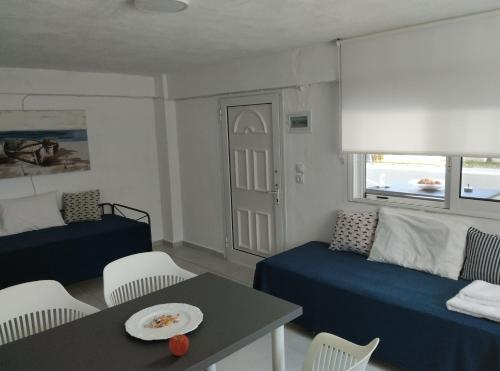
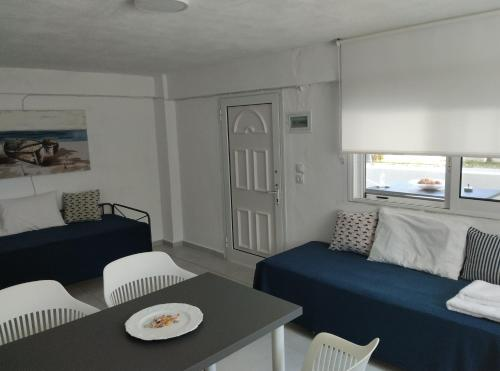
- fruit [168,333,190,357]
